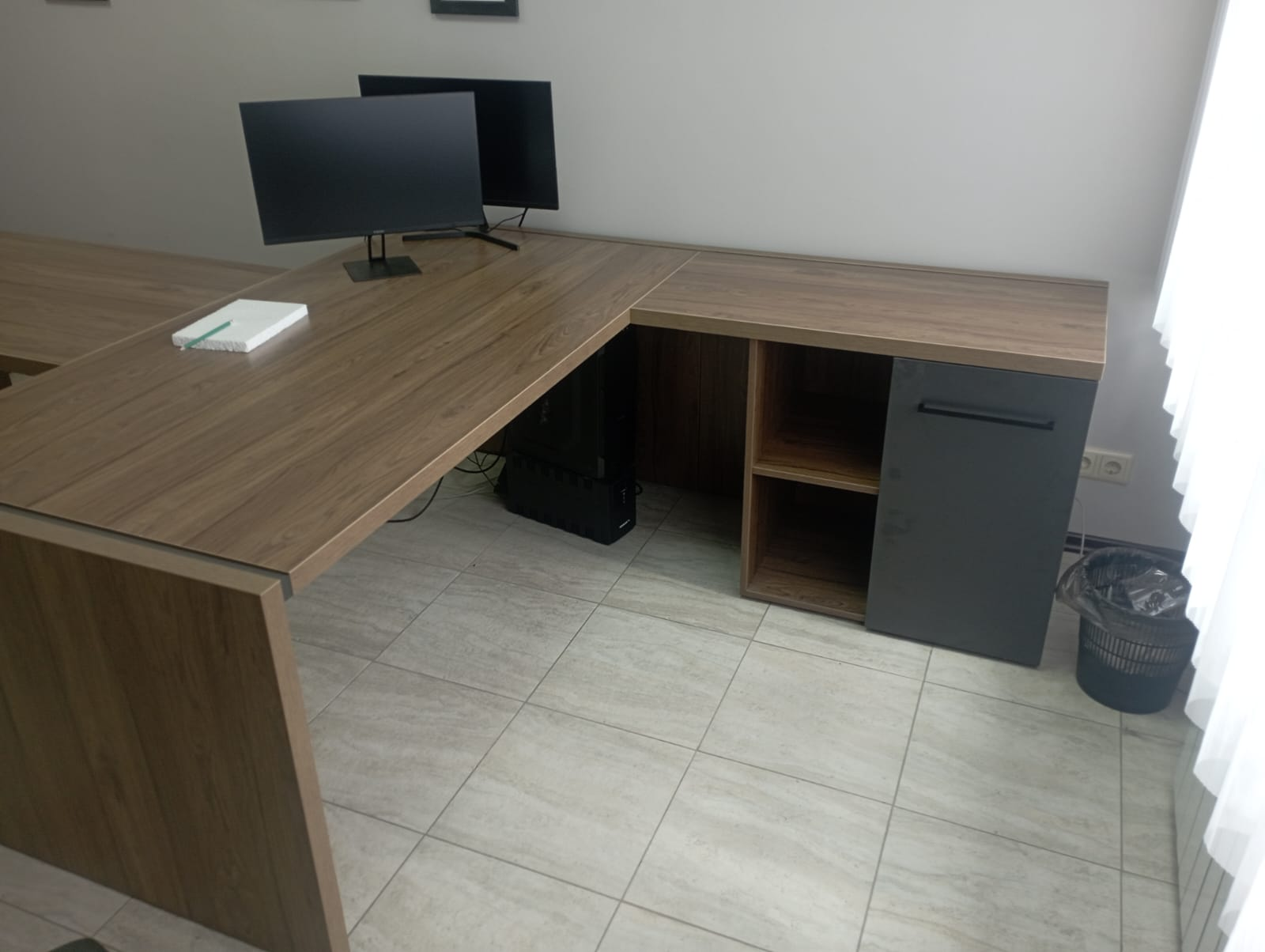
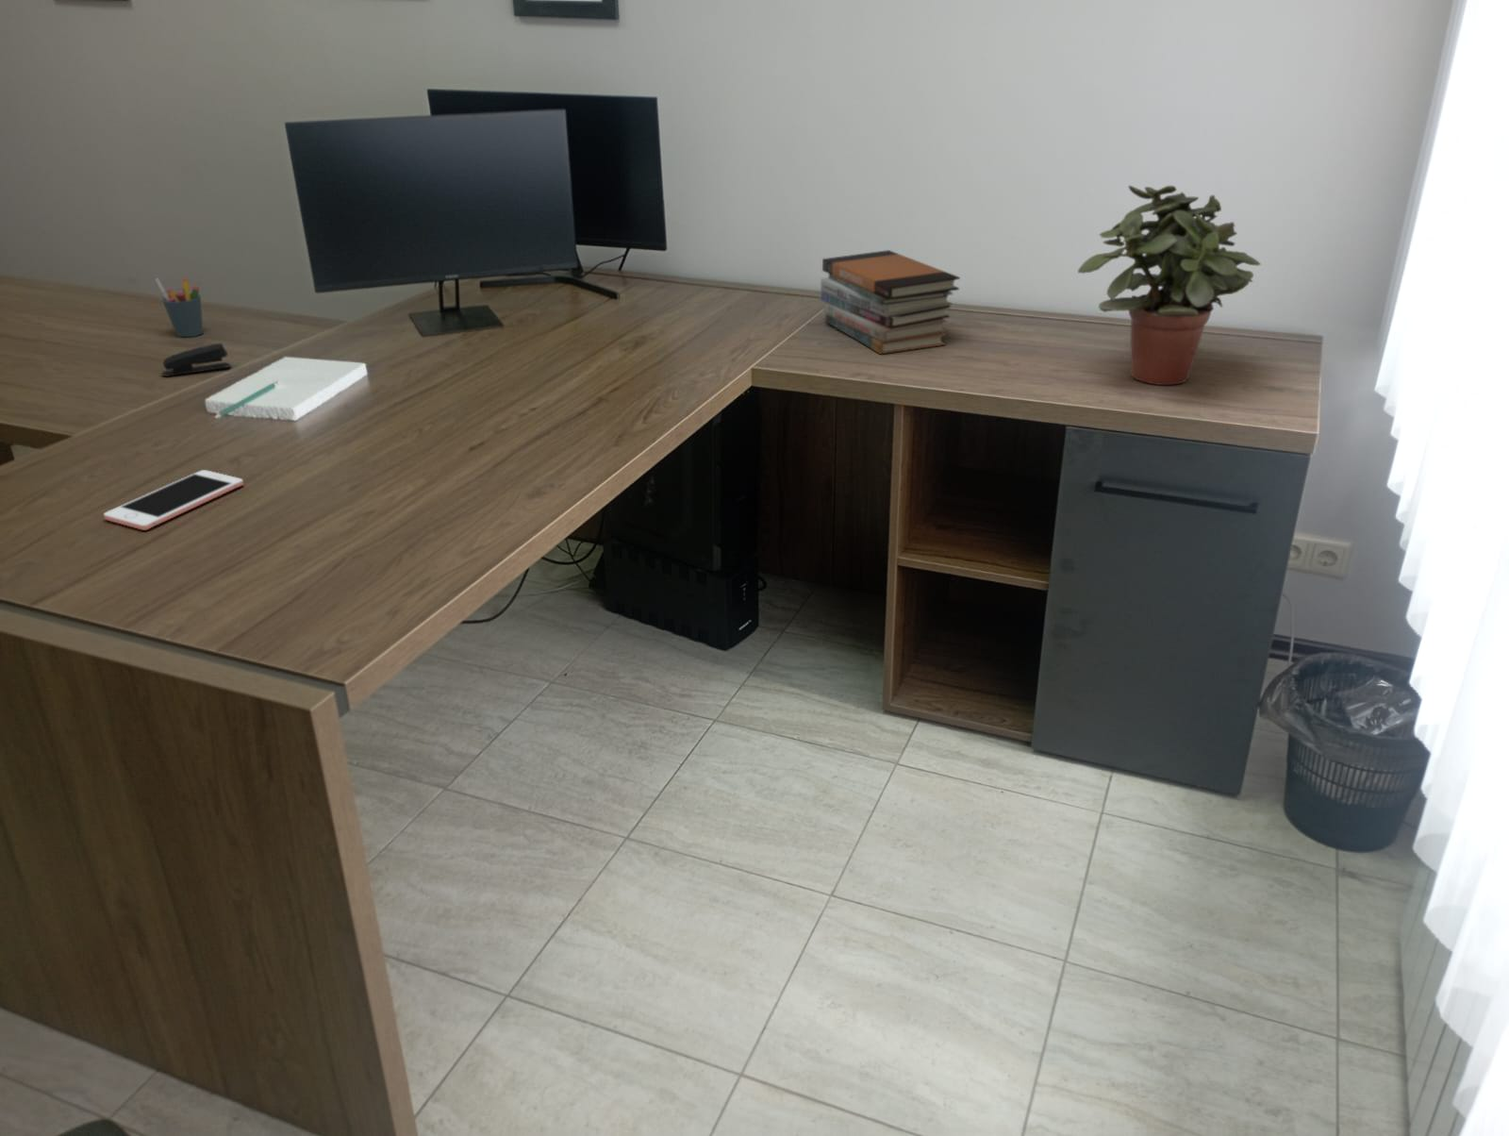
+ pen holder [155,277,204,338]
+ book stack [820,249,961,356]
+ potted plant [1077,185,1261,385]
+ stapler [160,342,231,377]
+ cell phone [103,469,245,531]
